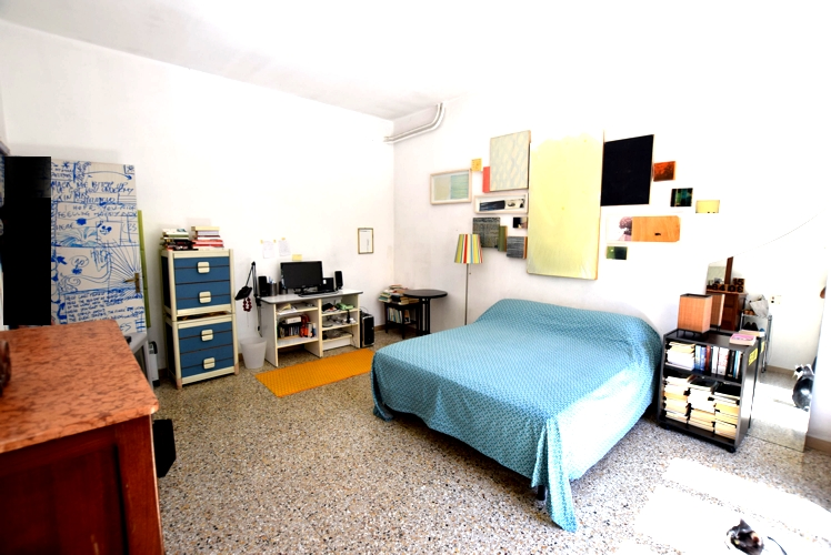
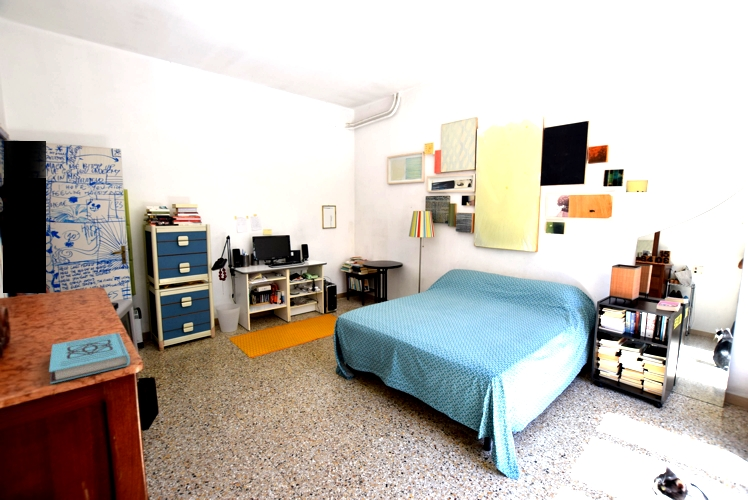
+ book [48,332,131,385]
